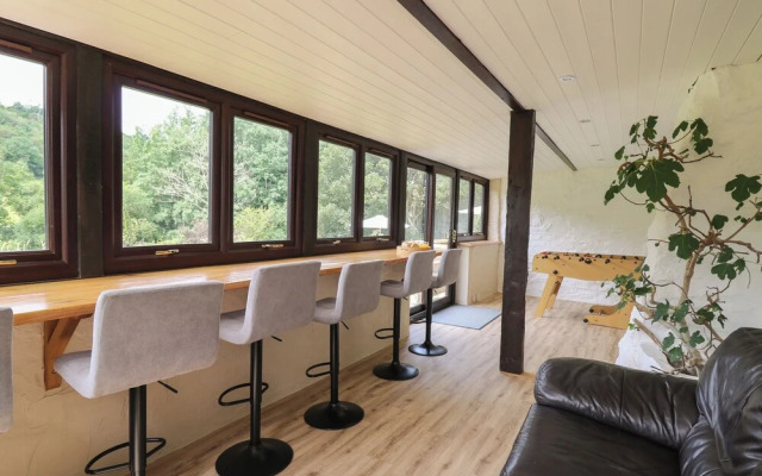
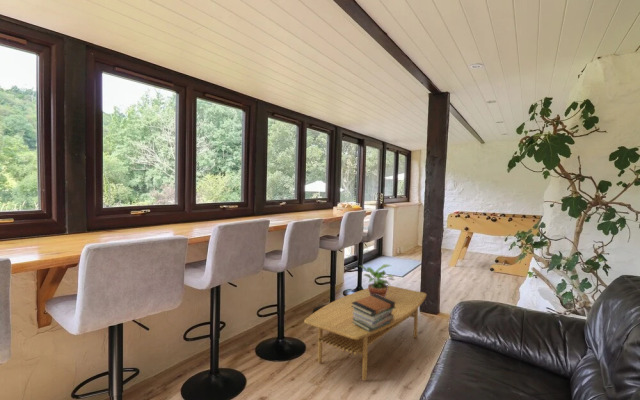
+ book stack [351,294,395,332]
+ potted plant [359,263,395,298]
+ coffee table [303,284,428,382]
